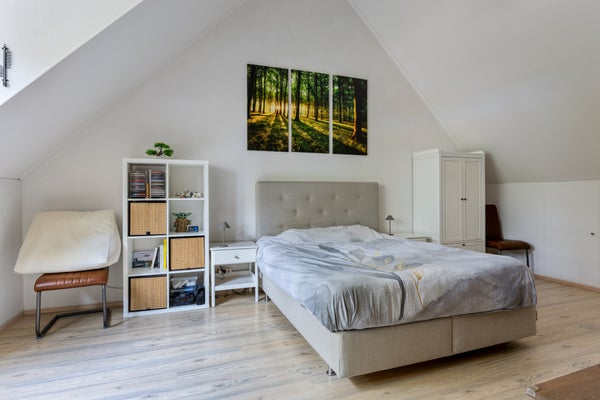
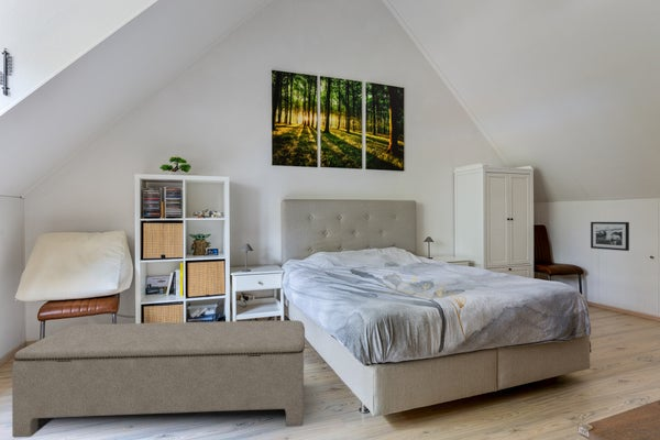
+ picture frame [590,221,630,252]
+ bench [11,319,306,439]
